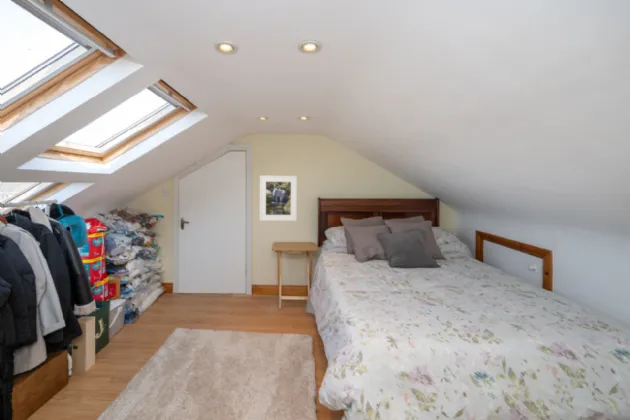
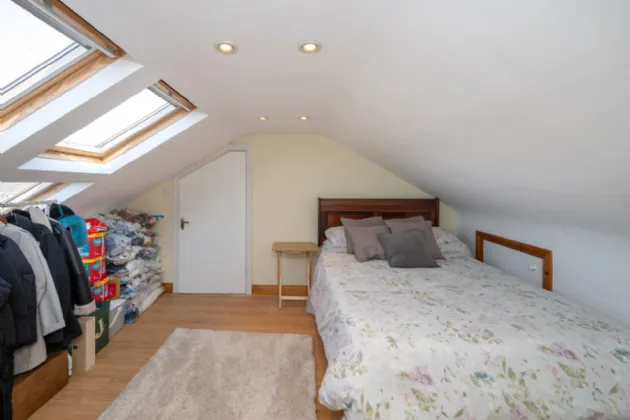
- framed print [259,175,298,222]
